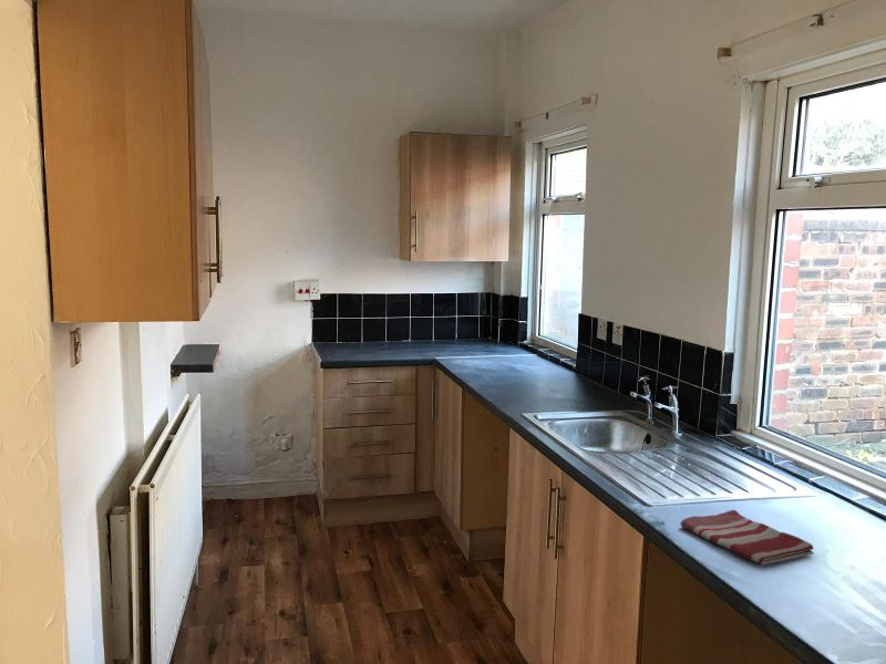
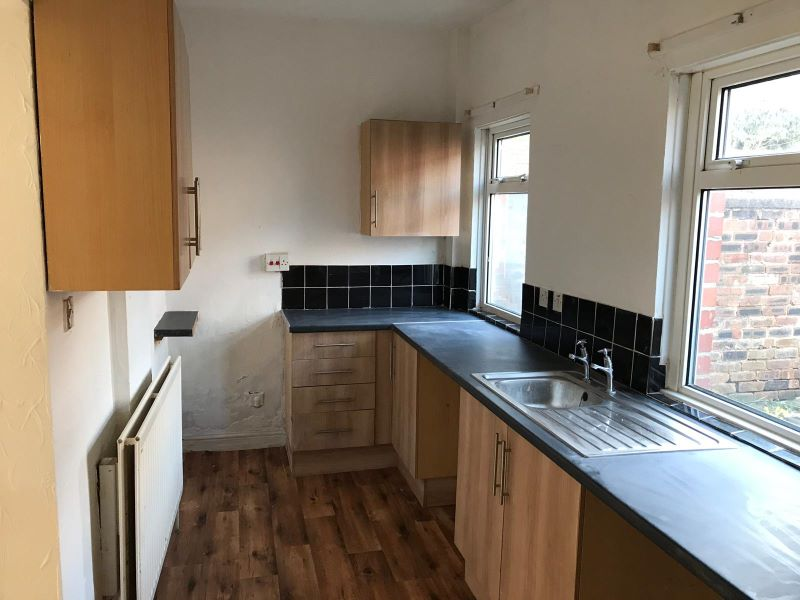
- dish towel [680,509,815,566]
